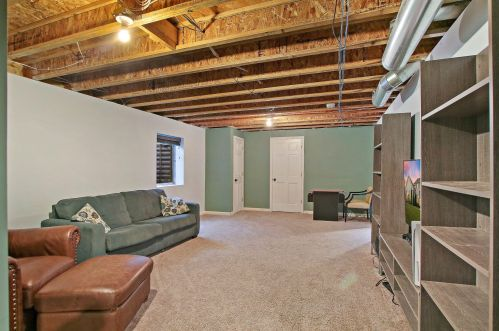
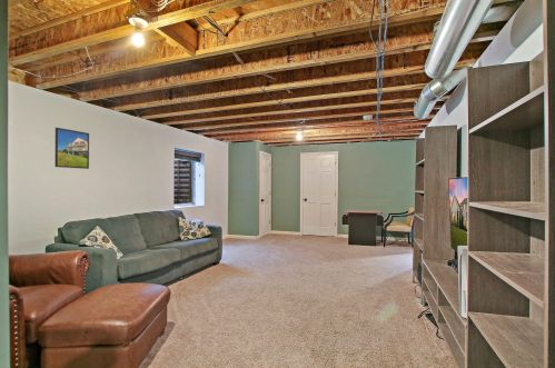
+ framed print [54,127,90,170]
